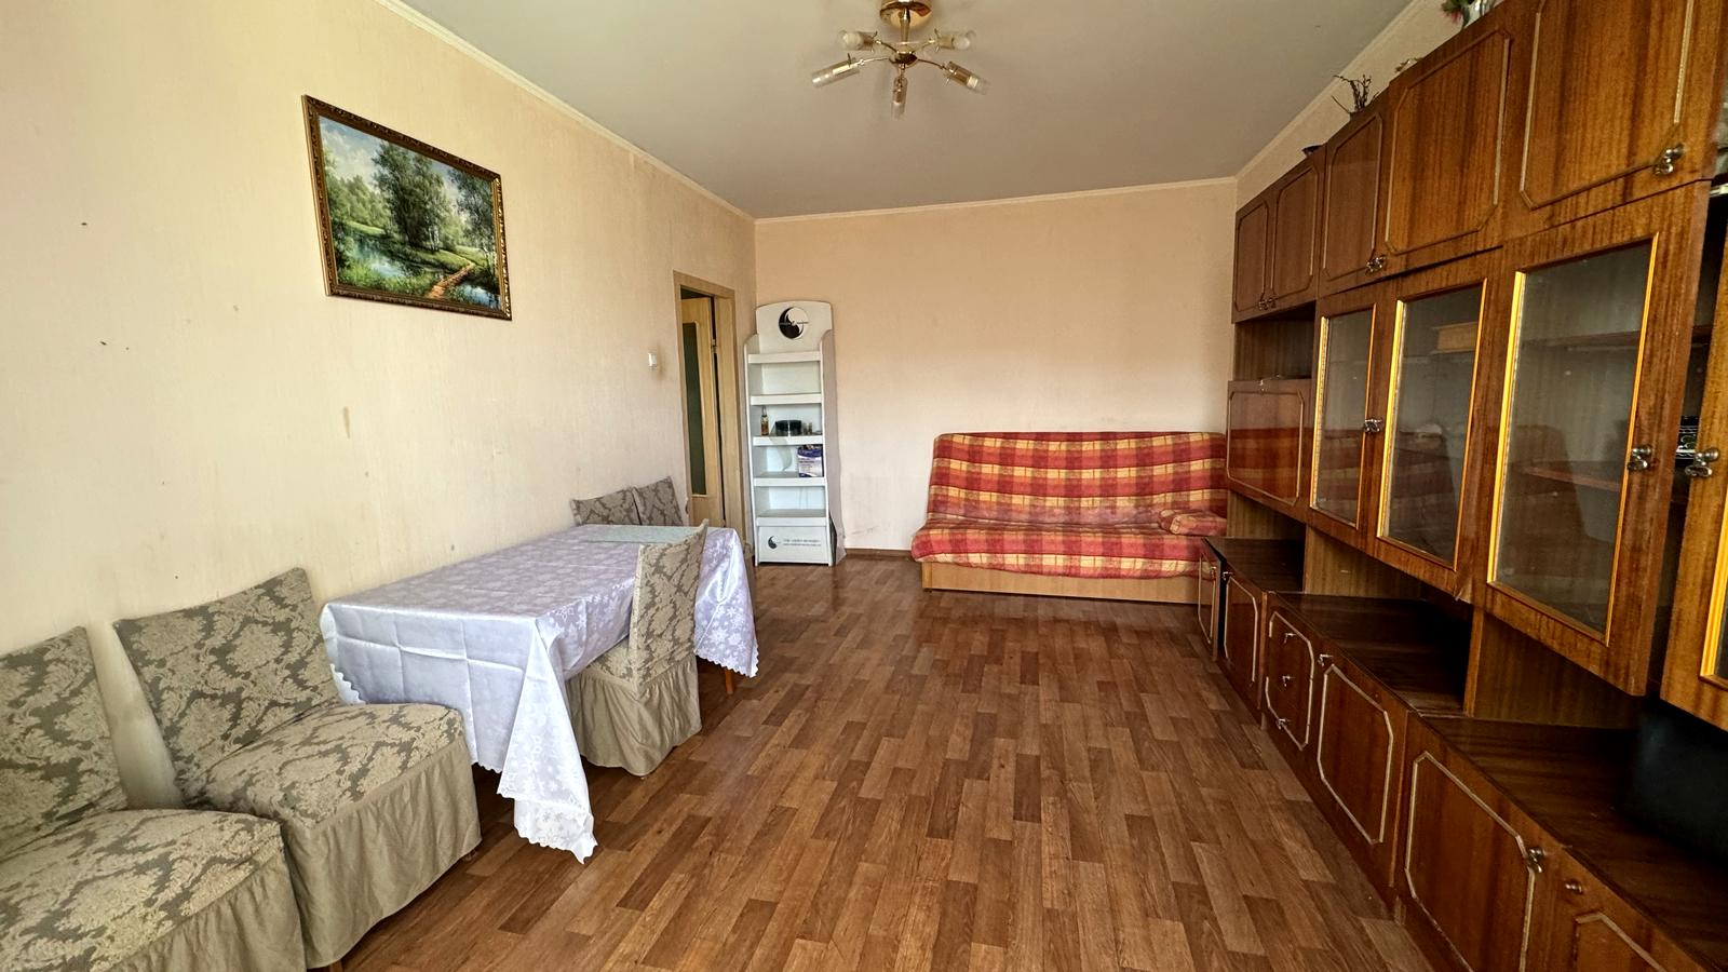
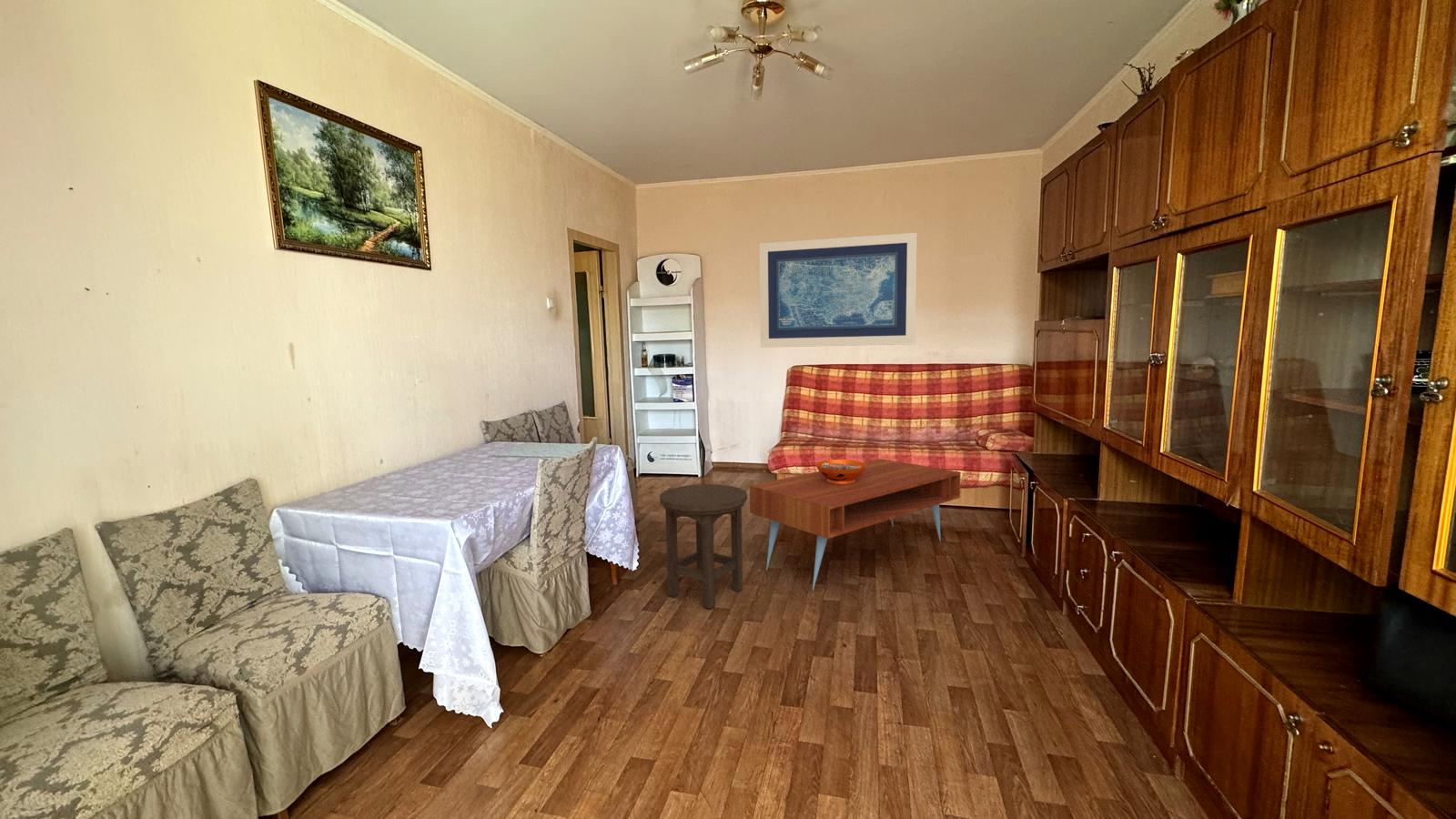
+ wall art [758,232,918,349]
+ stool [659,483,748,610]
+ decorative bowl [814,459,866,484]
+ coffee table [749,458,962,591]
